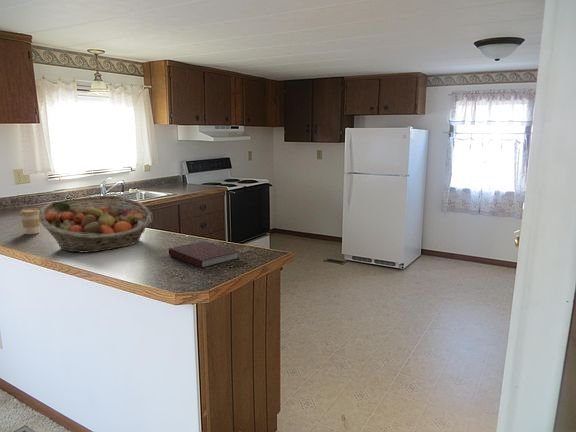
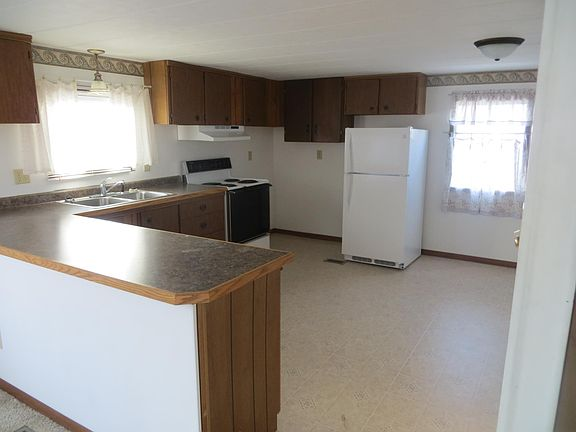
- coffee cup [19,207,41,235]
- fruit basket [39,195,154,254]
- notebook [168,240,240,269]
